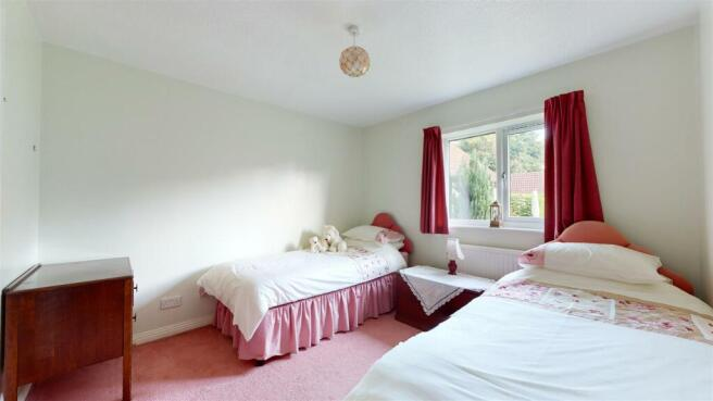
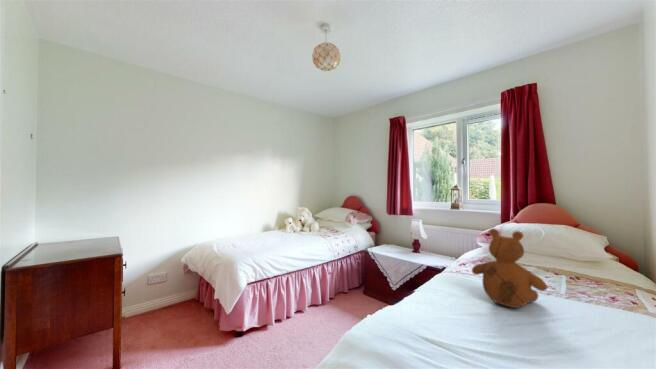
+ teddy bear [471,227,548,309]
